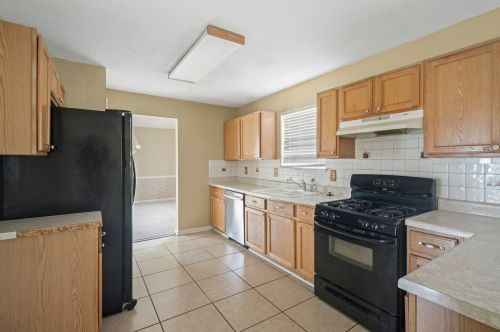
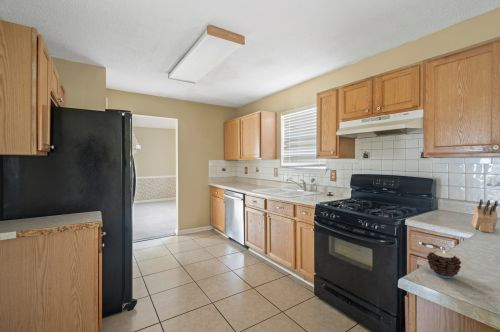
+ knife block [471,198,499,234]
+ candle [426,251,462,279]
